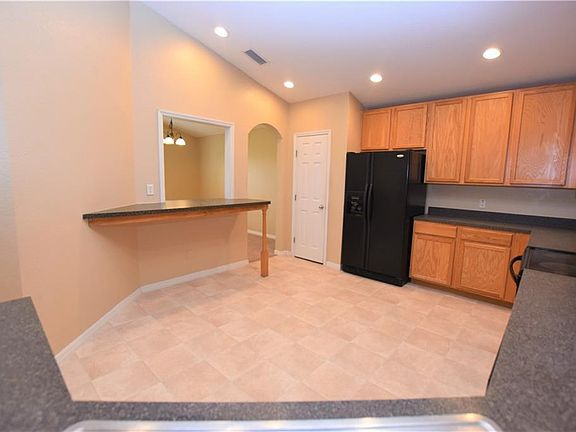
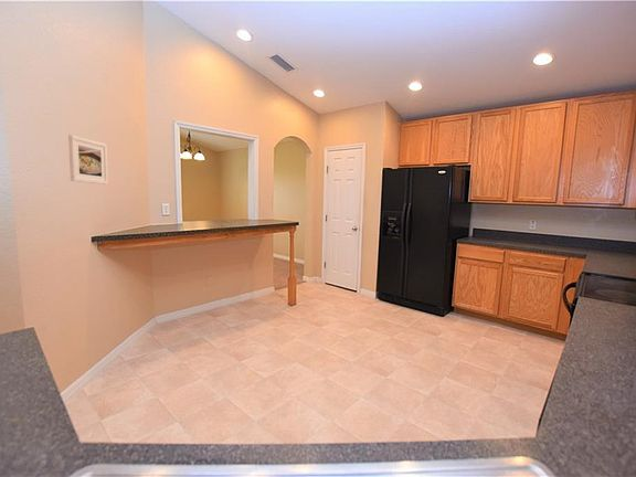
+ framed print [67,134,109,186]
